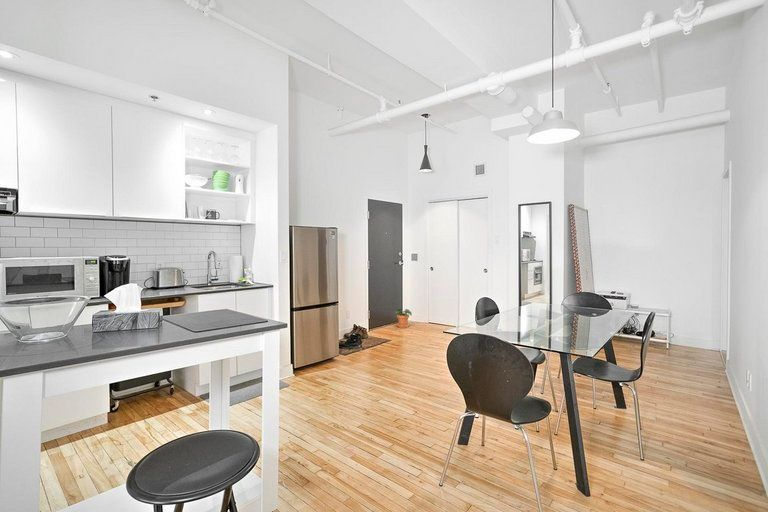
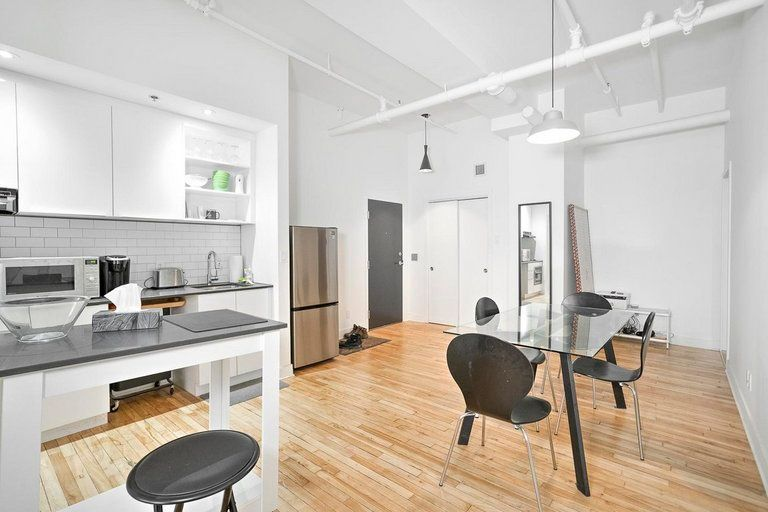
- potted plant [394,308,413,329]
